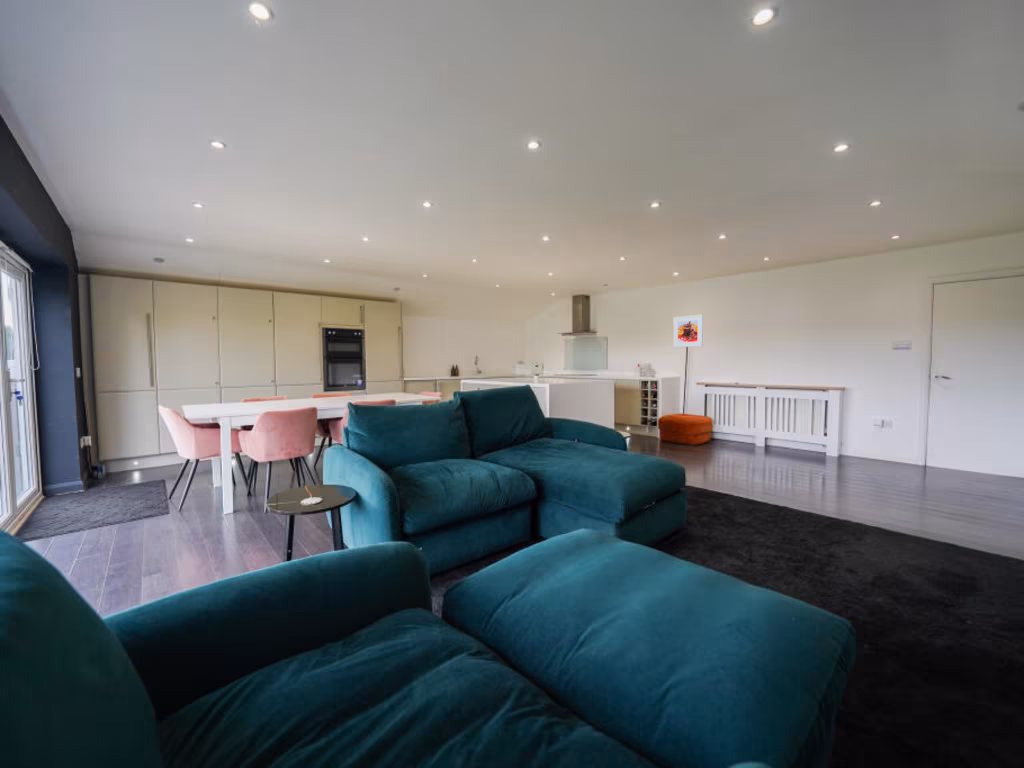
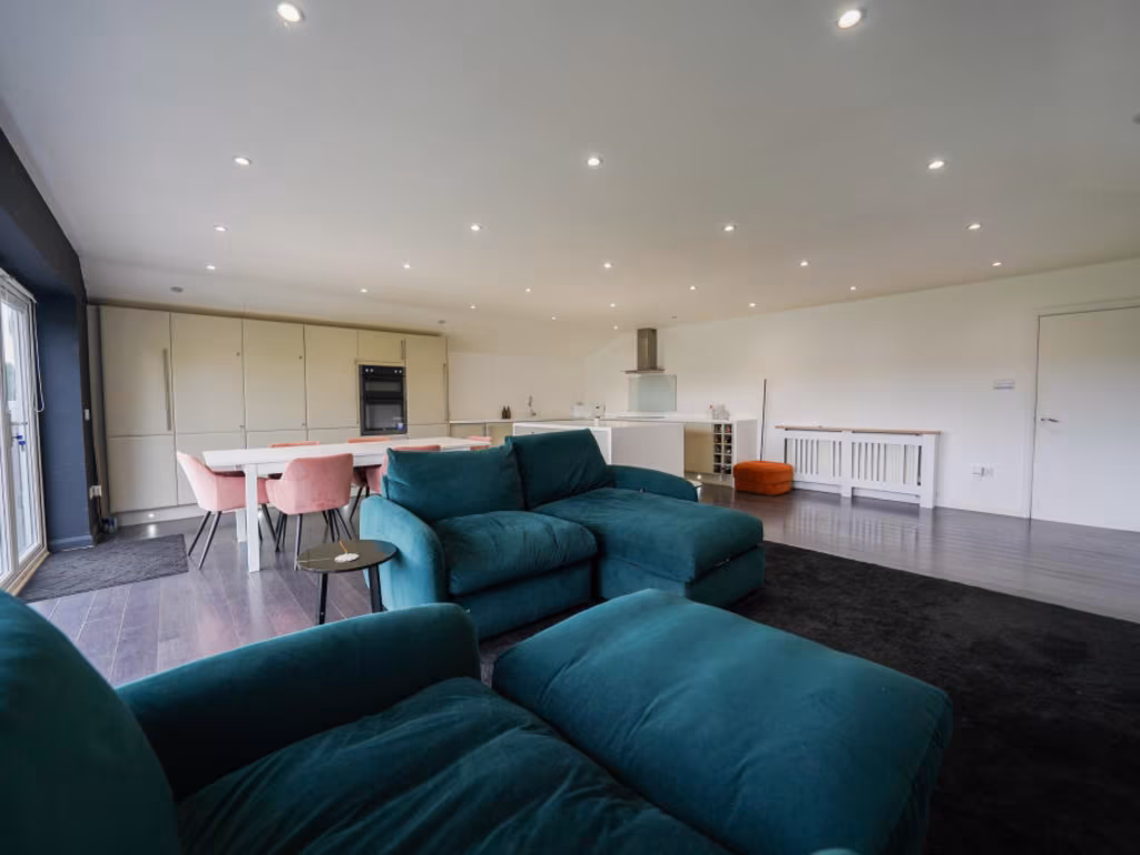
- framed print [672,314,704,348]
